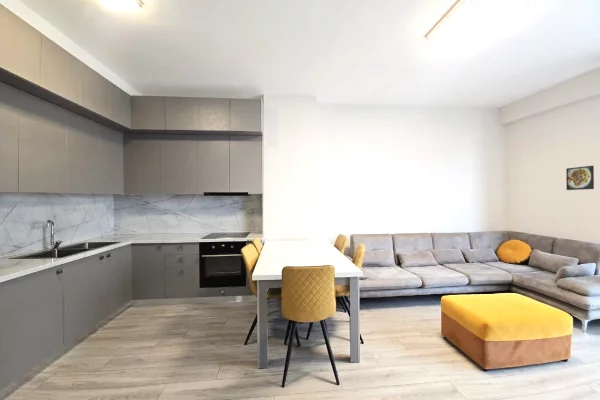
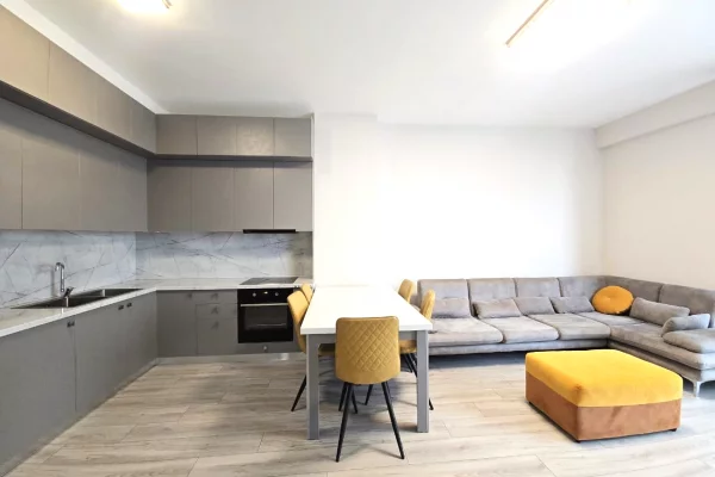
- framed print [565,165,595,191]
